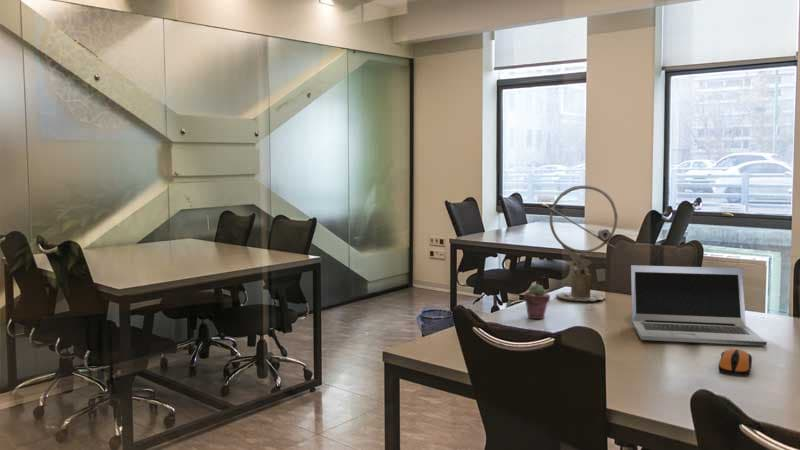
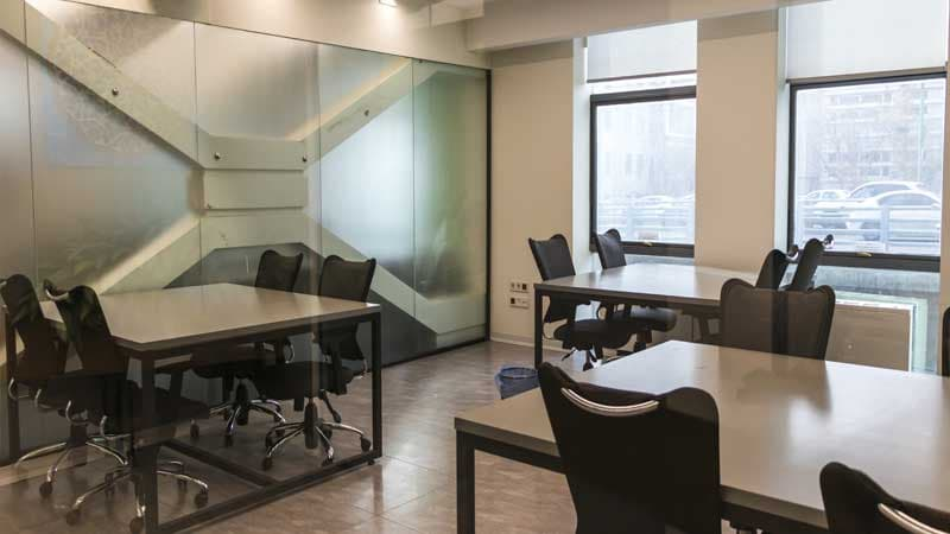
- laptop [630,264,768,347]
- computer mouse [717,348,753,376]
- sundial [547,185,619,303]
- potted succulent [523,283,551,320]
